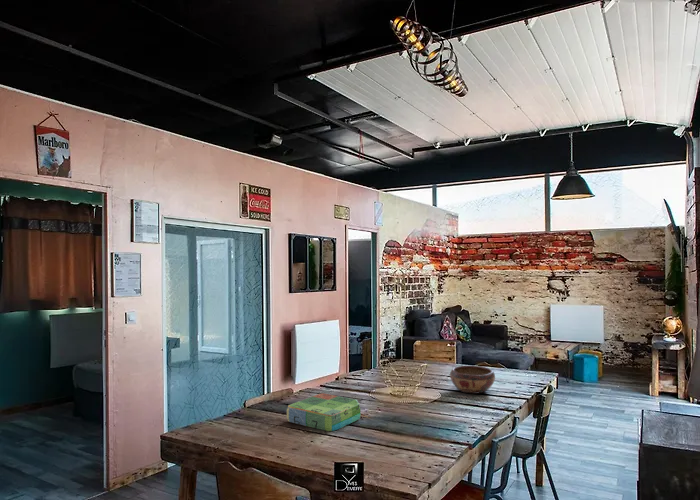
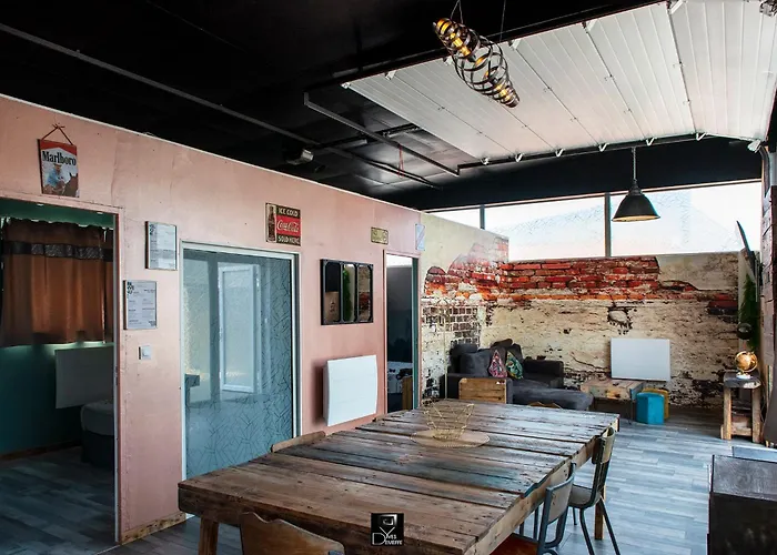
- board game [286,392,362,432]
- decorative bowl [449,365,496,395]
